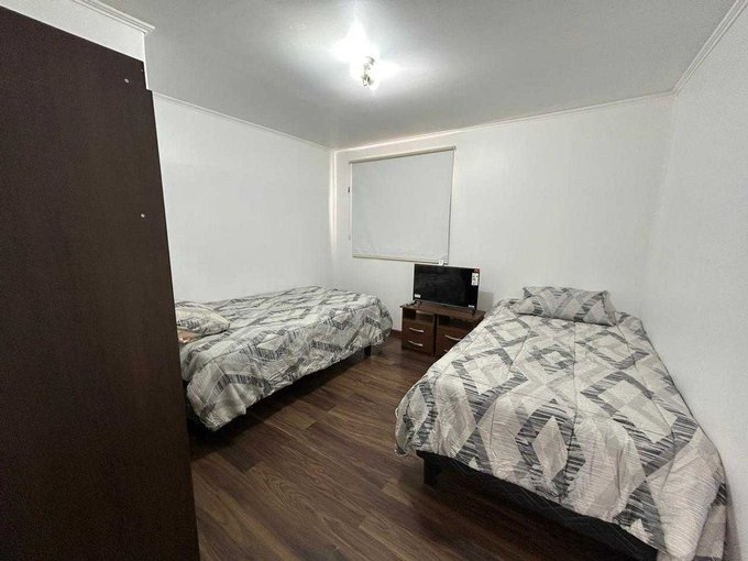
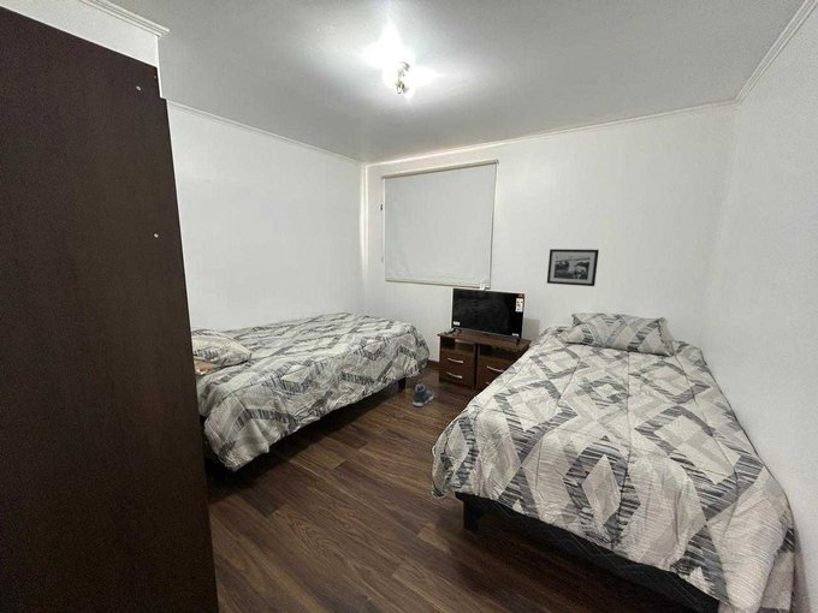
+ sneaker [413,383,434,407]
+ picture frame [546,248,600,287]
